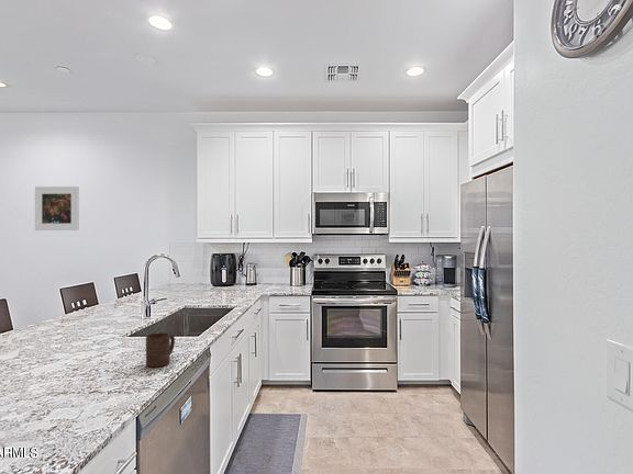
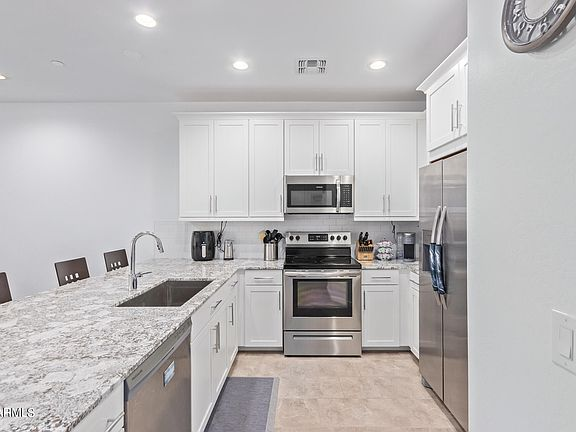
- cup [145,331,176,368]
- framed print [34,185,80,232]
